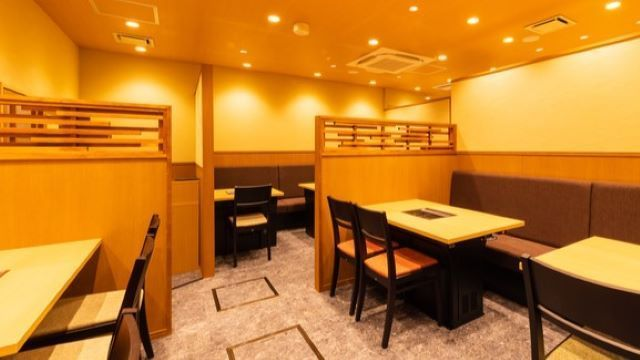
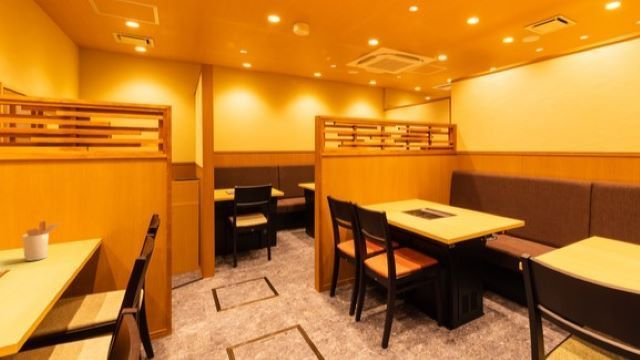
+ utensil holder [21,220,62,262]
